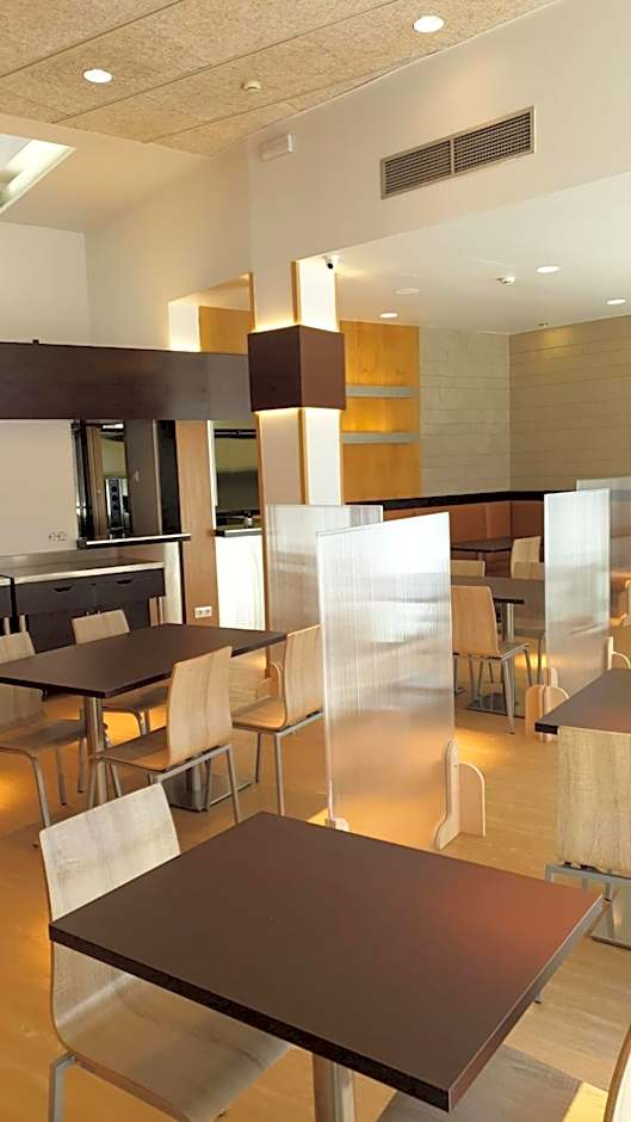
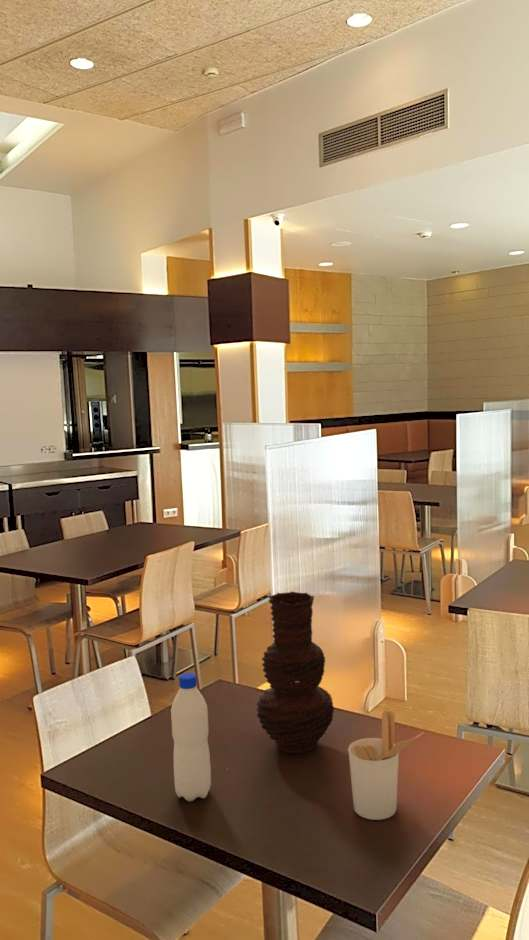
+ water bottle [170,672,212,803]
+ vase [256,590,335,754]
+ utensil holder [347,710,425,821]
